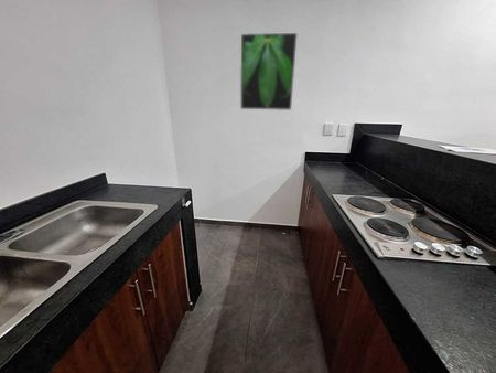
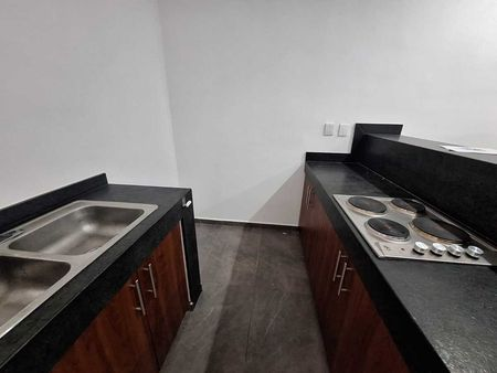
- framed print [239,31,299,111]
